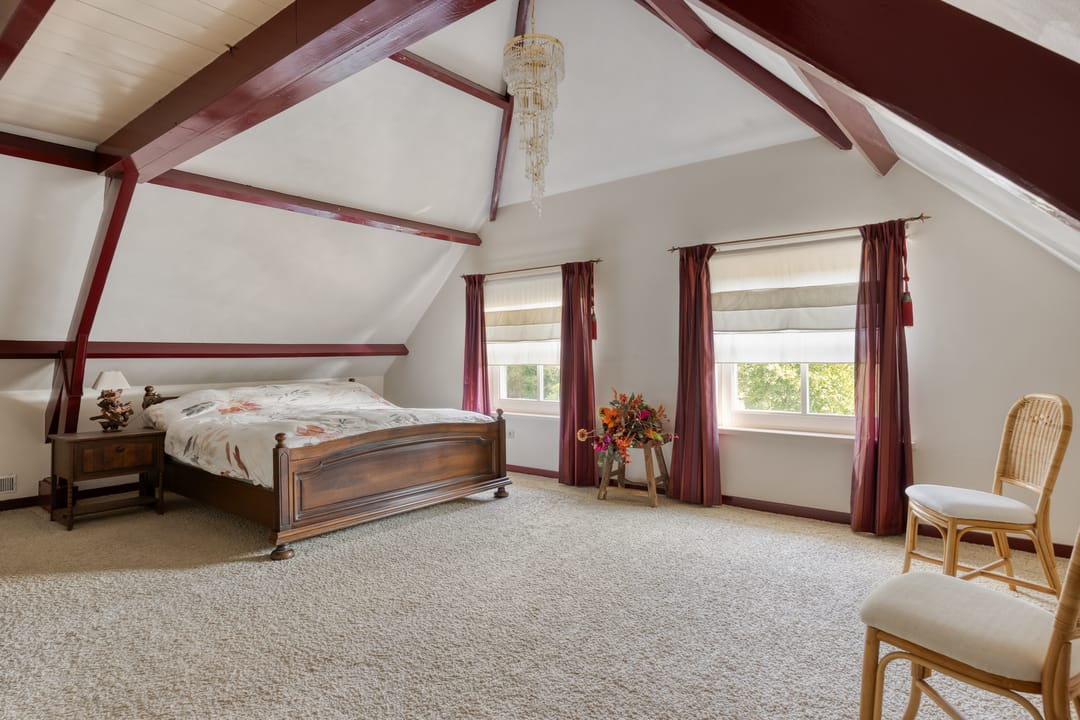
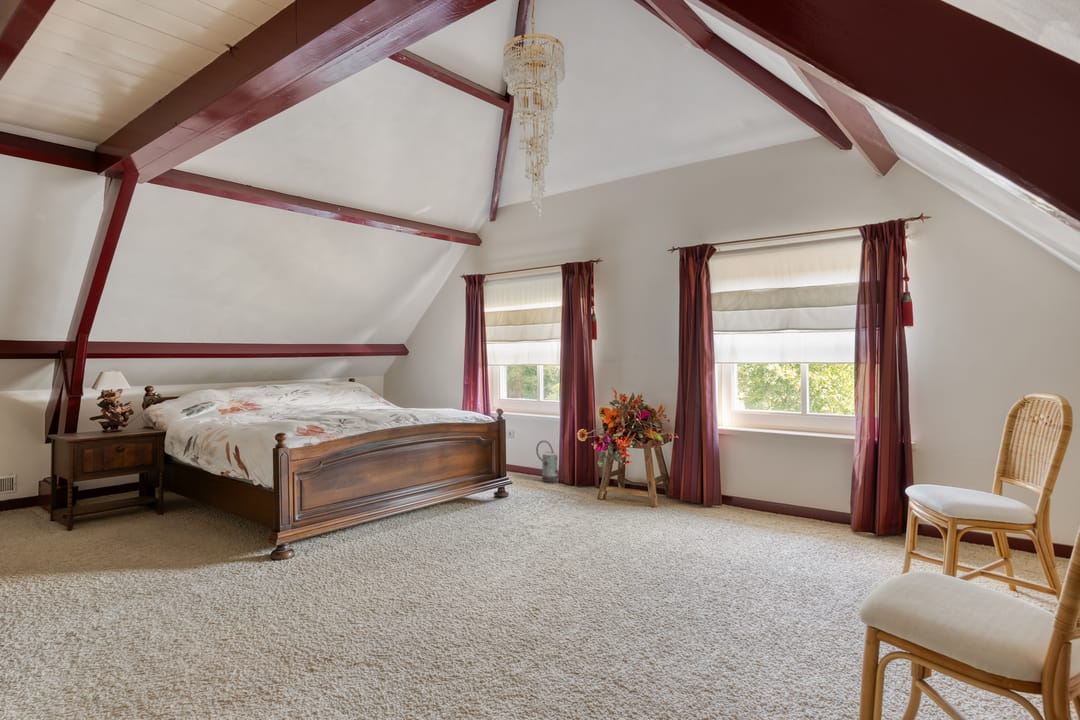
+ watering can [535,440,560,483]
